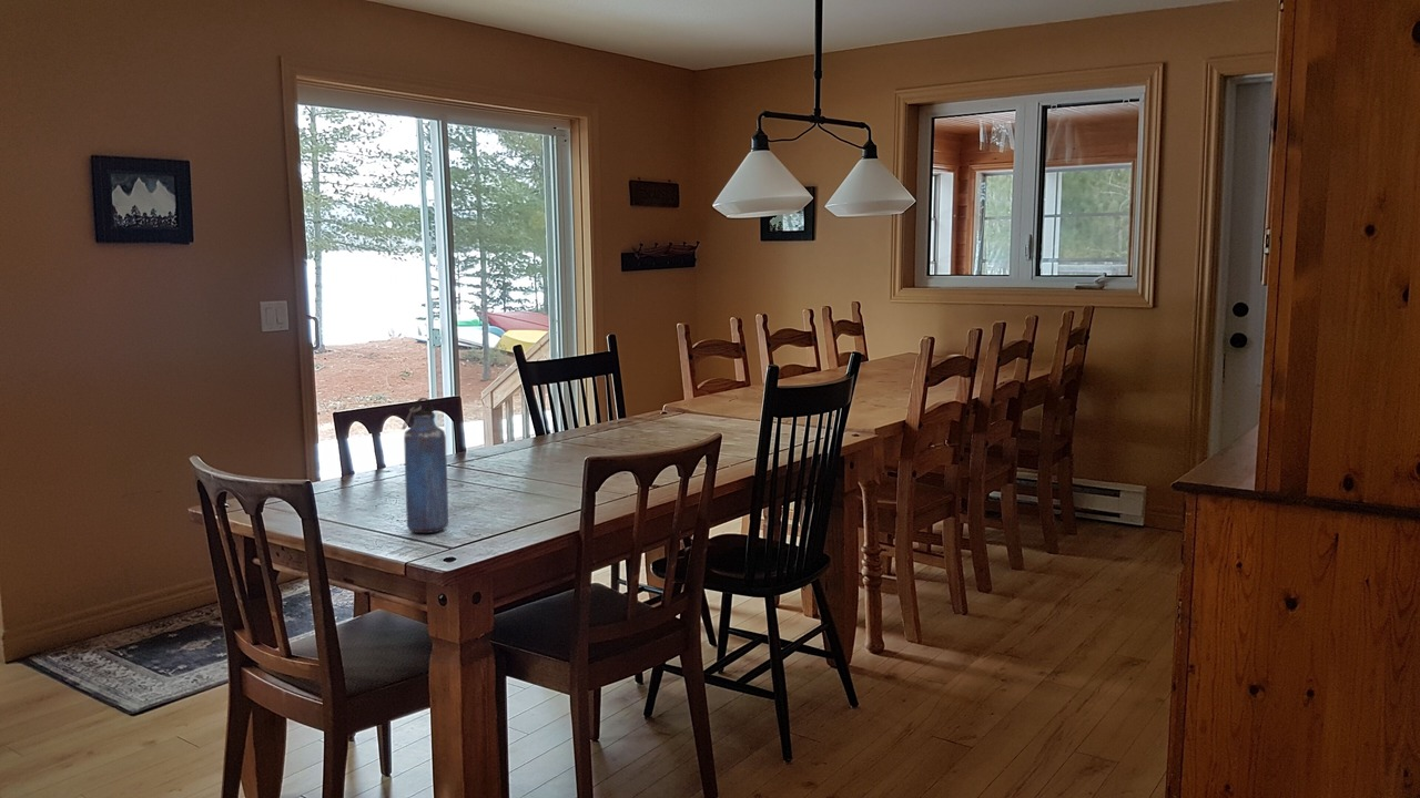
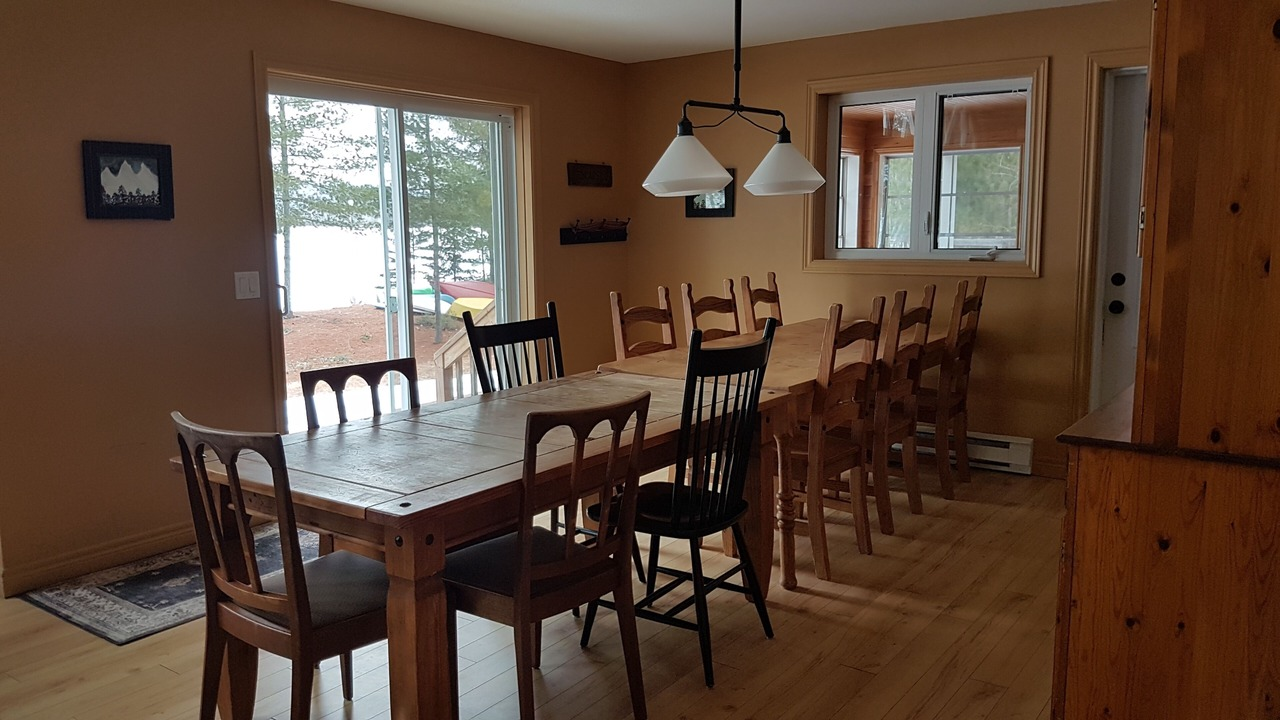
- water bottle [402,397,449,534]
